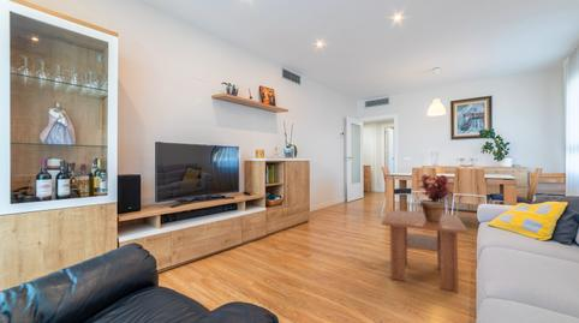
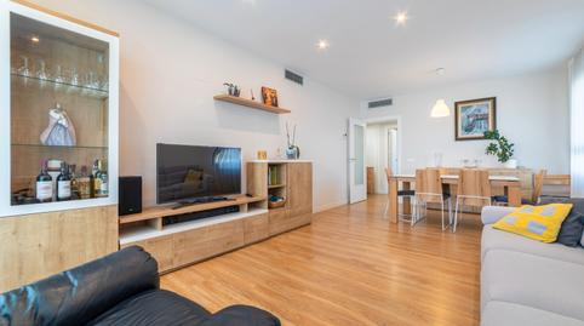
- coffee table [381,209,470,294]
- potted plant [416,173,454,222]
